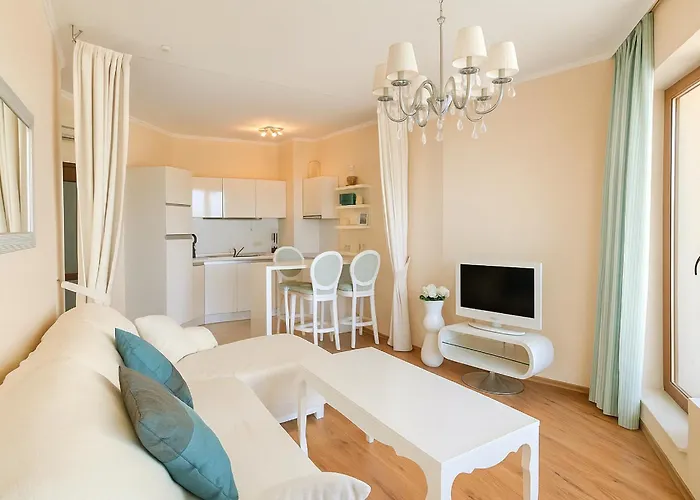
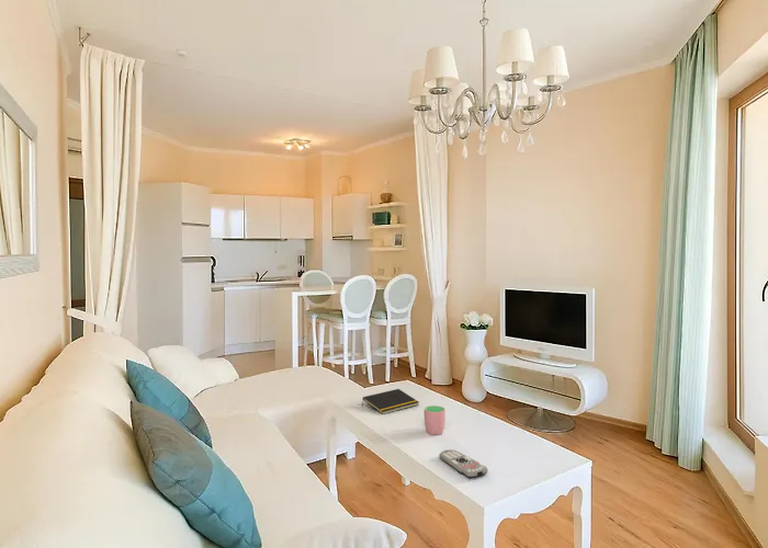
+ remote control [438,448,488,479]
+ cup [423,404,447,436]
+ notepad [361,388,420,415]
